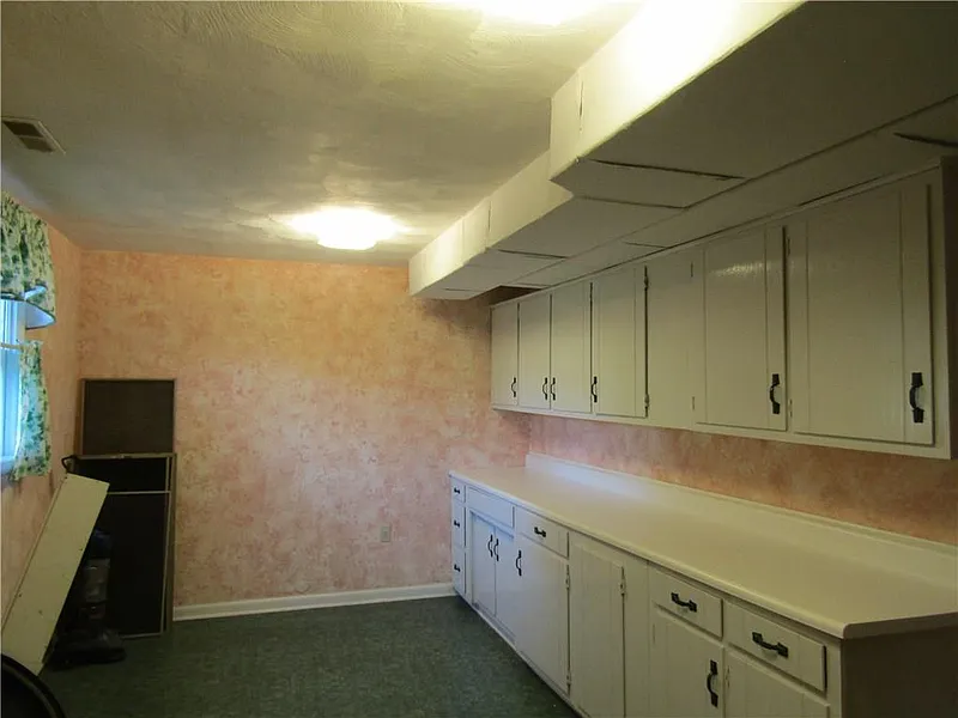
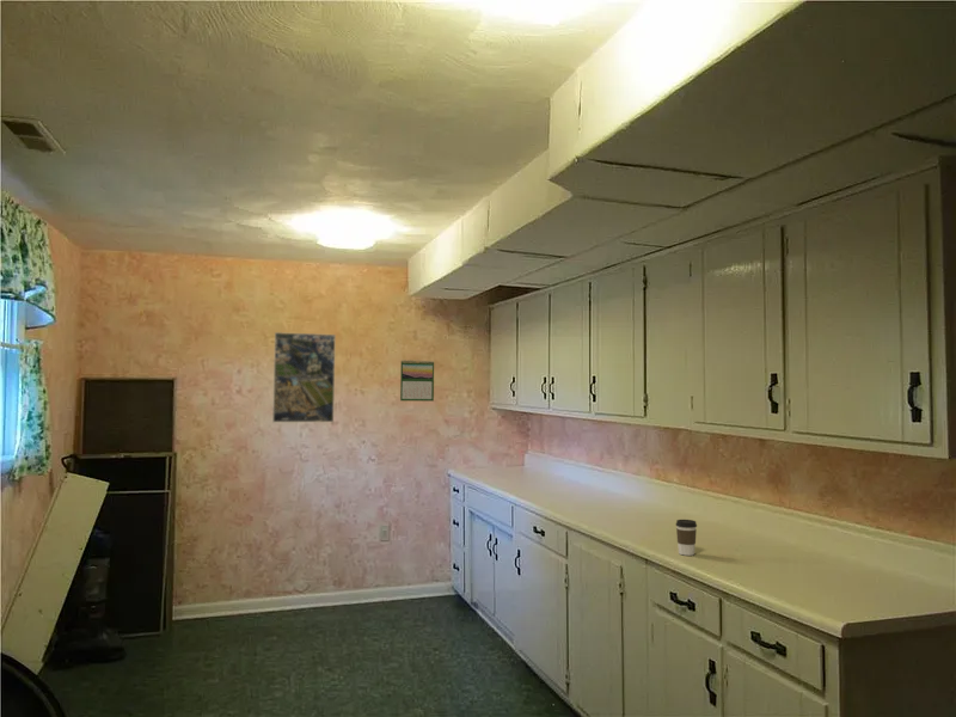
+ calendar [399,358,435,403]
+ coffee cup [675,519,698,557]
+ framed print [271,331,337,423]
